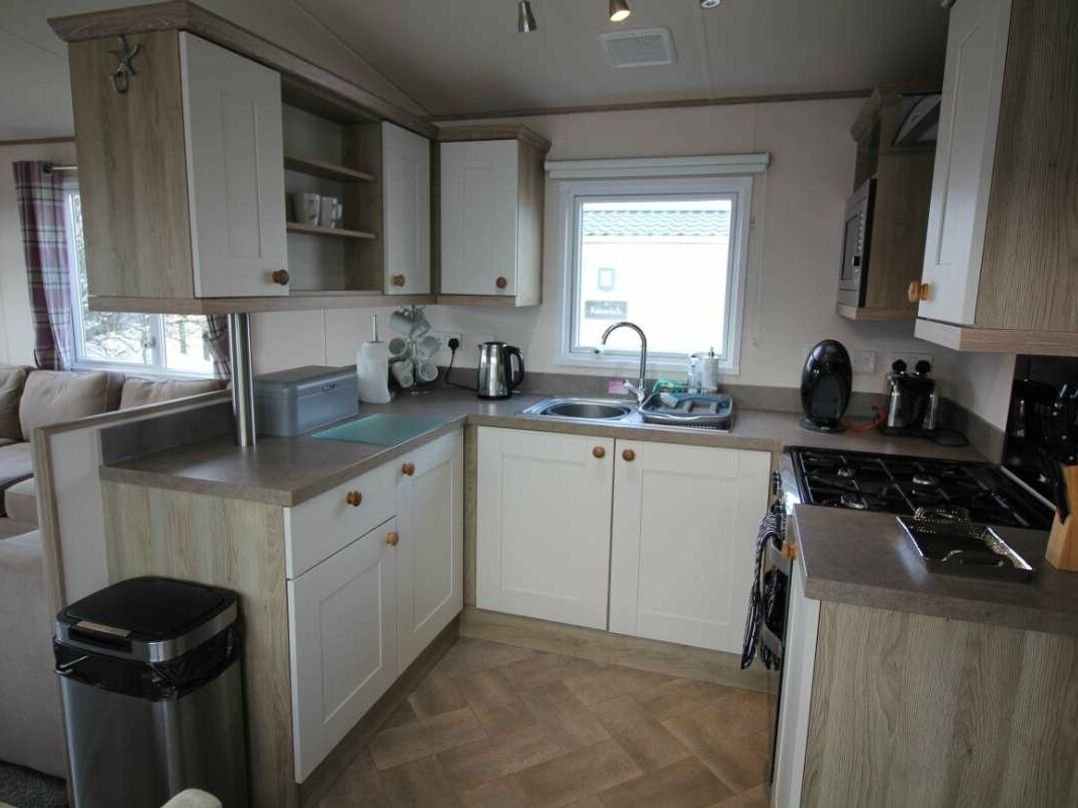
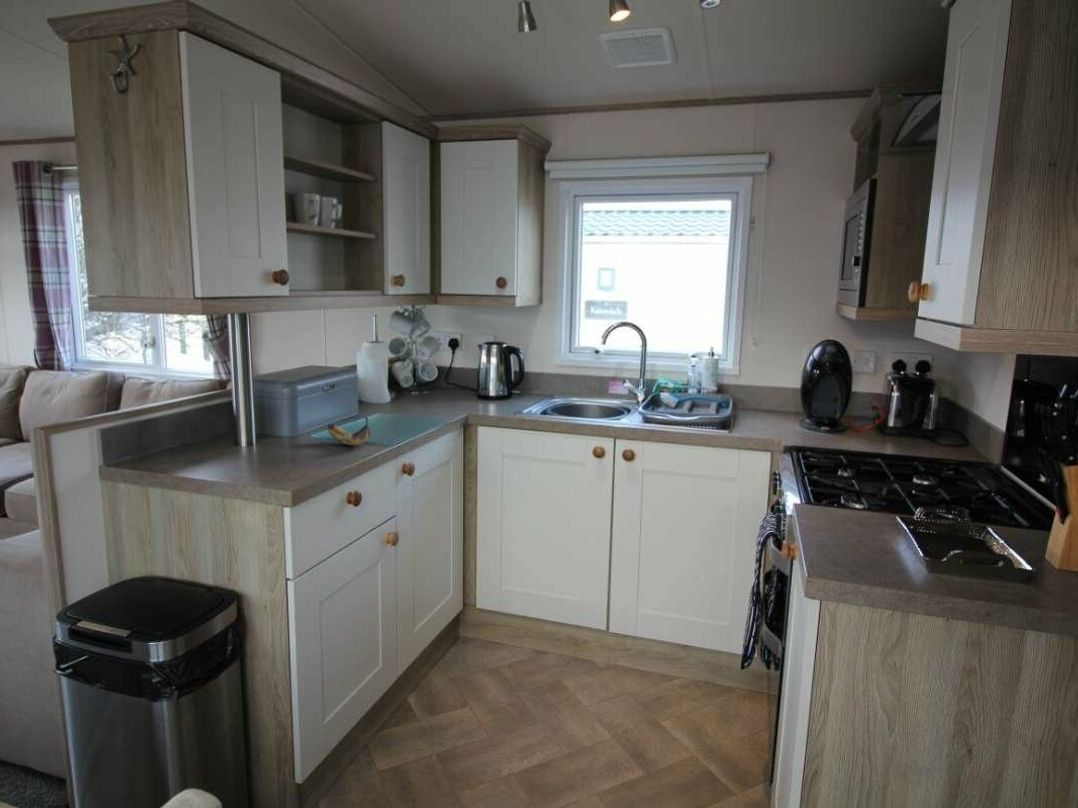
+ banana [327,415,372,446]
